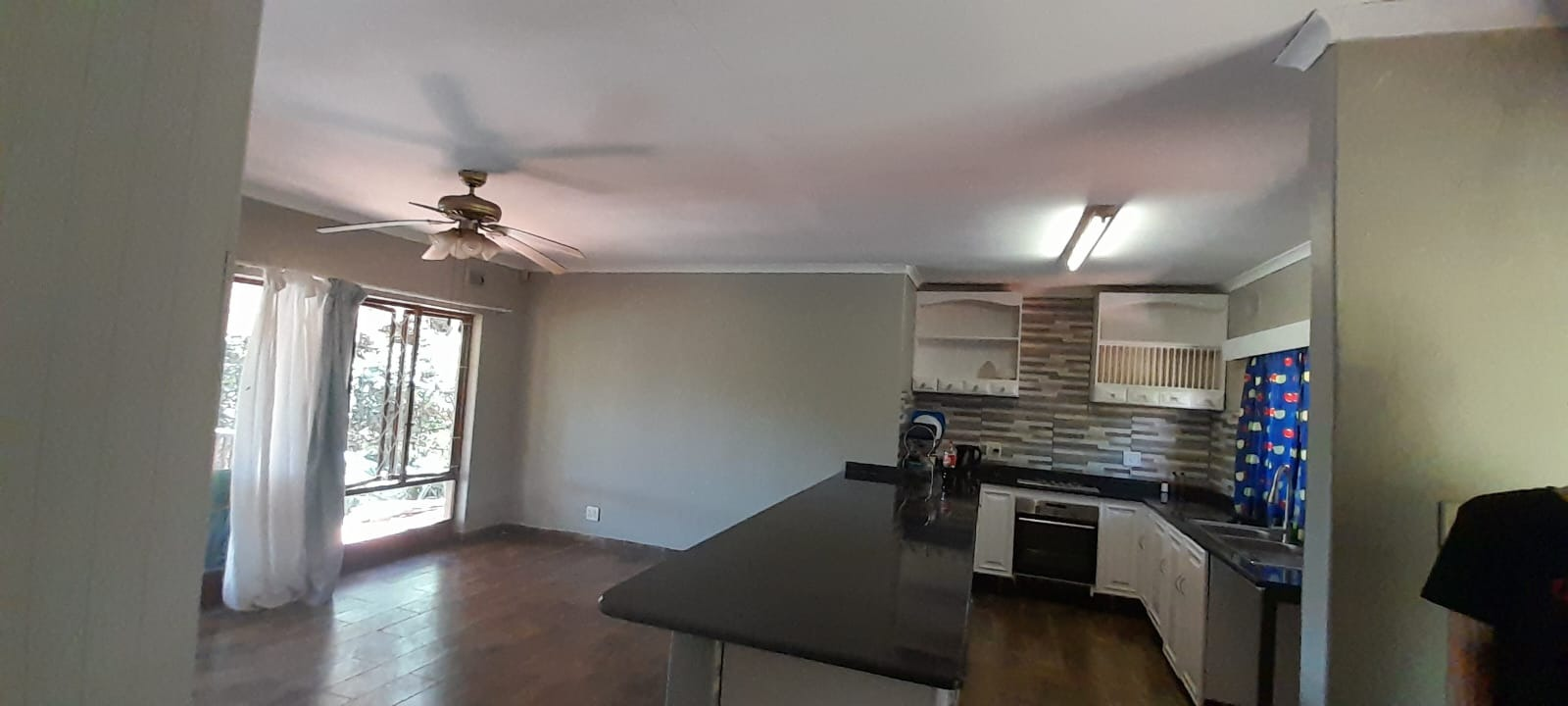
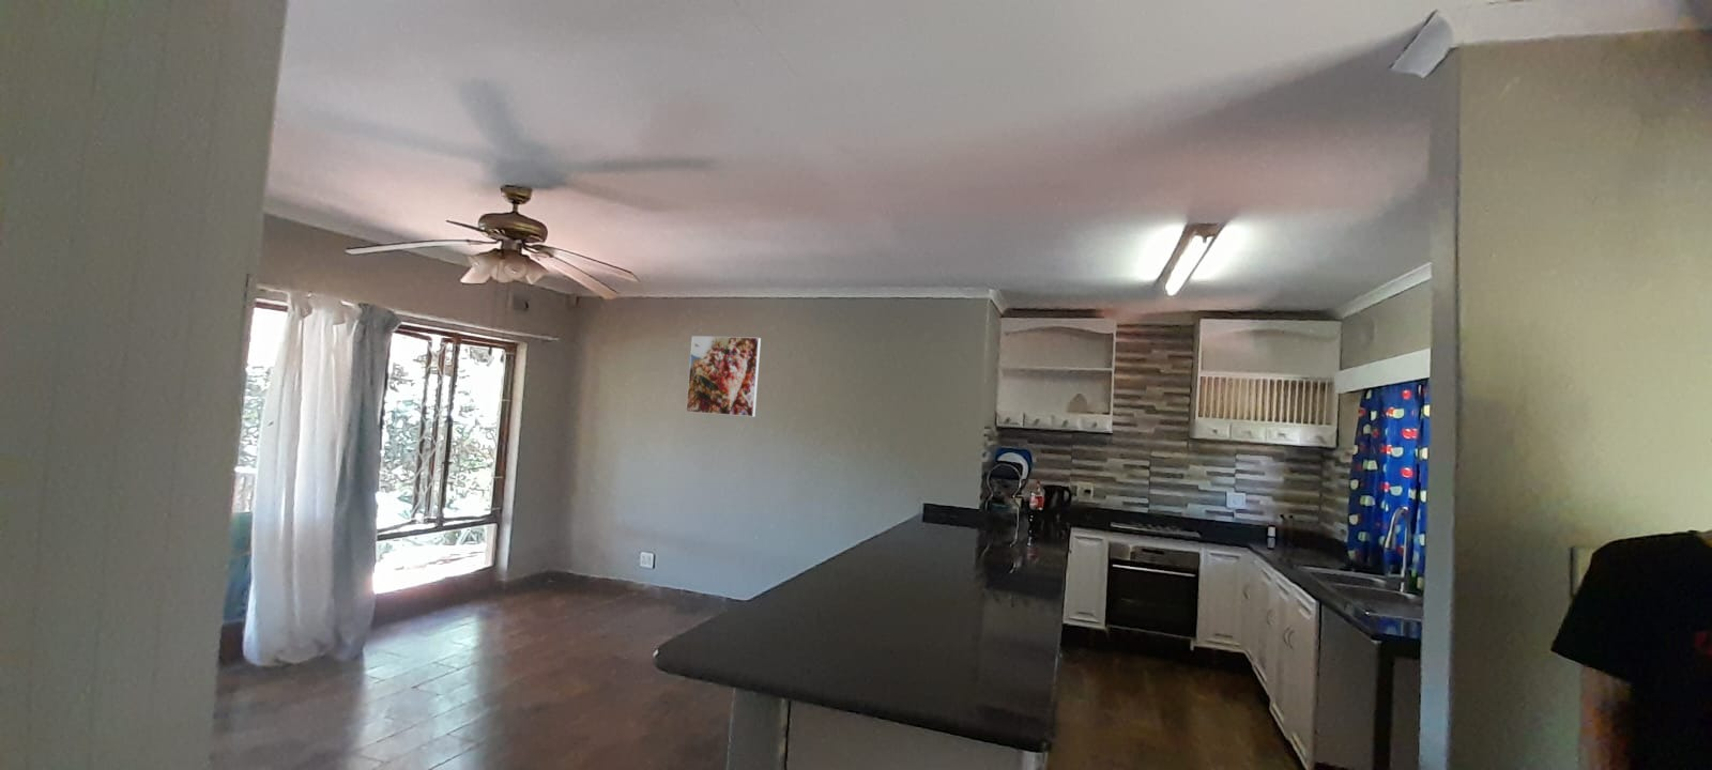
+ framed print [685,335,762,418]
